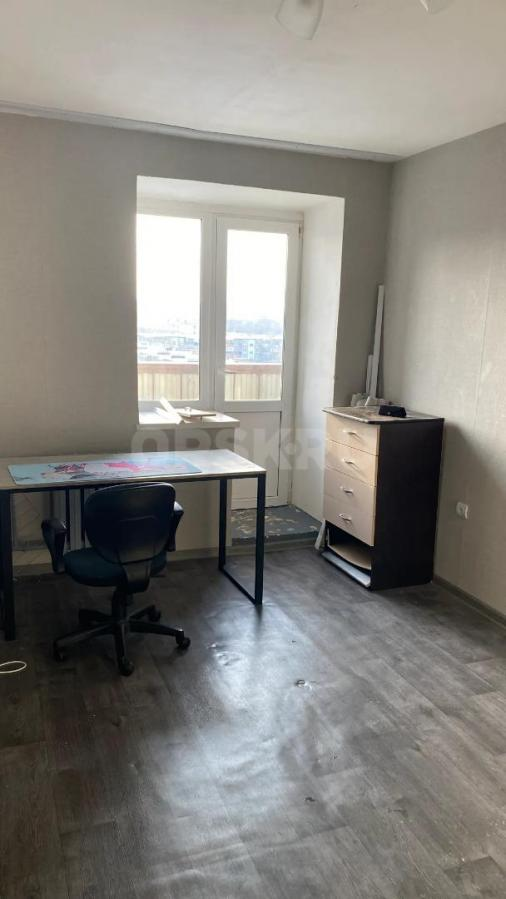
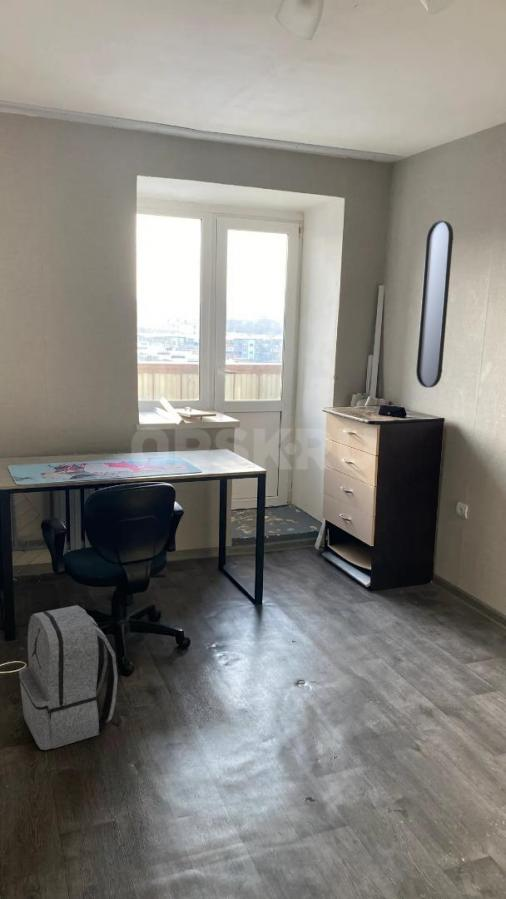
+ backpack [18,604,119,751]
+ home mirror [415,220,454,389]
